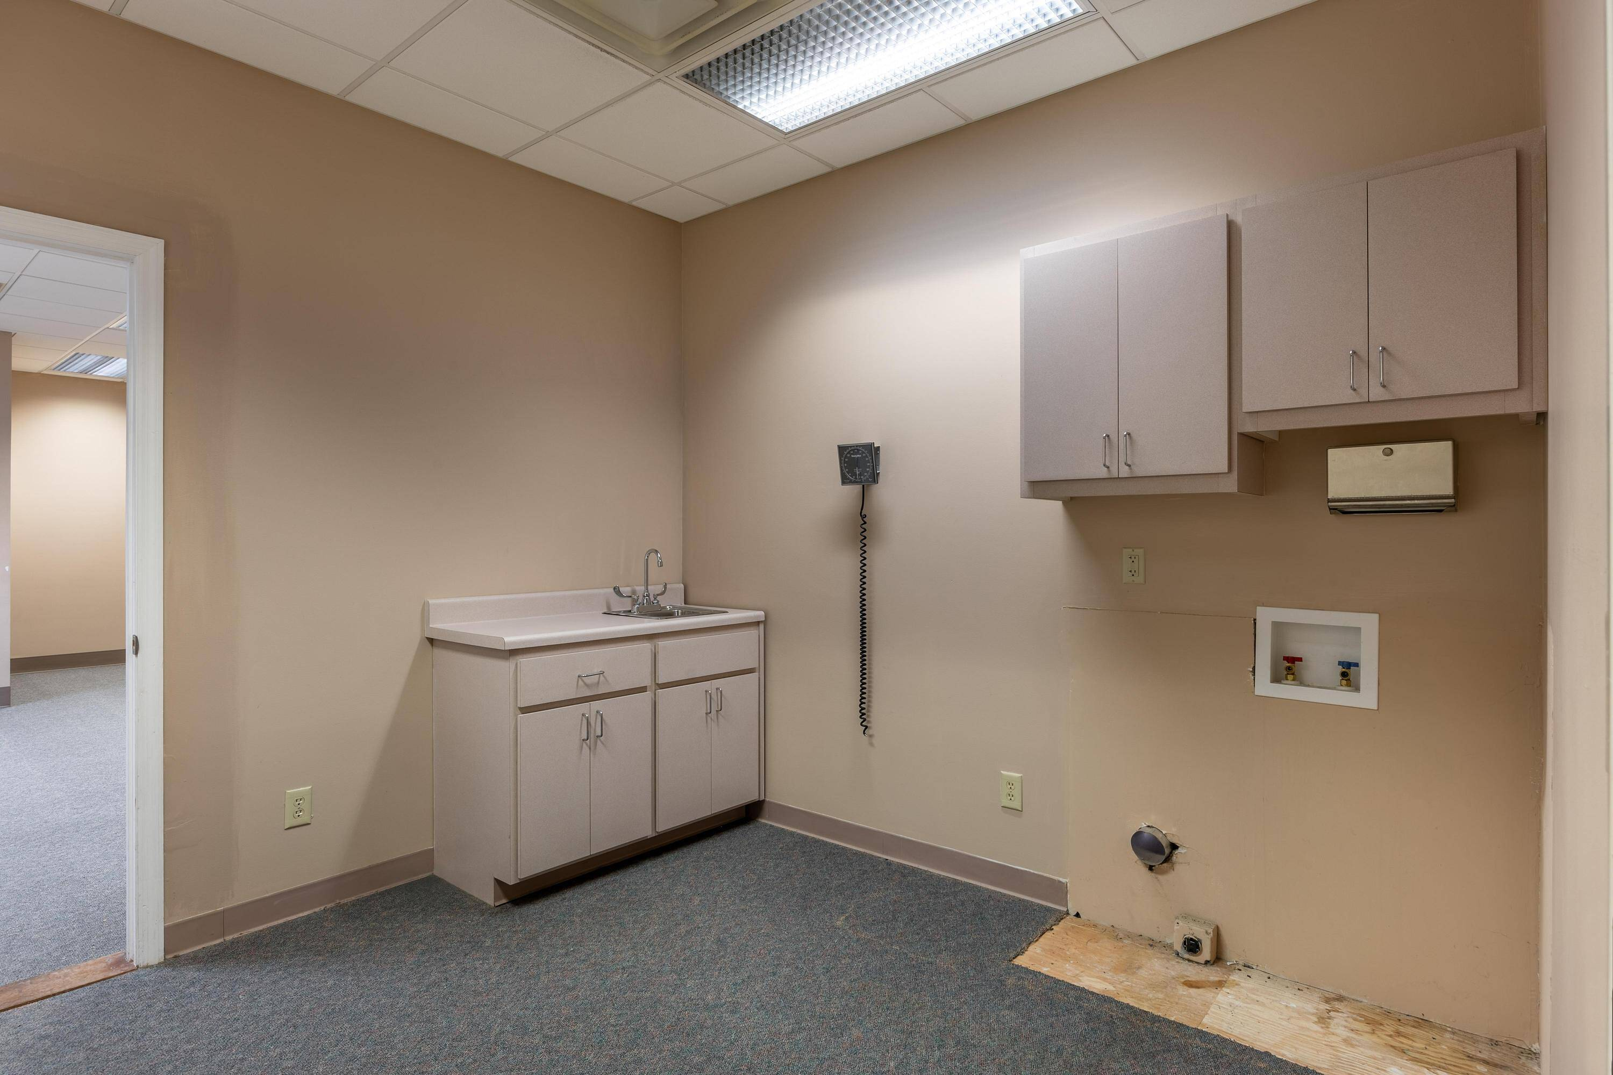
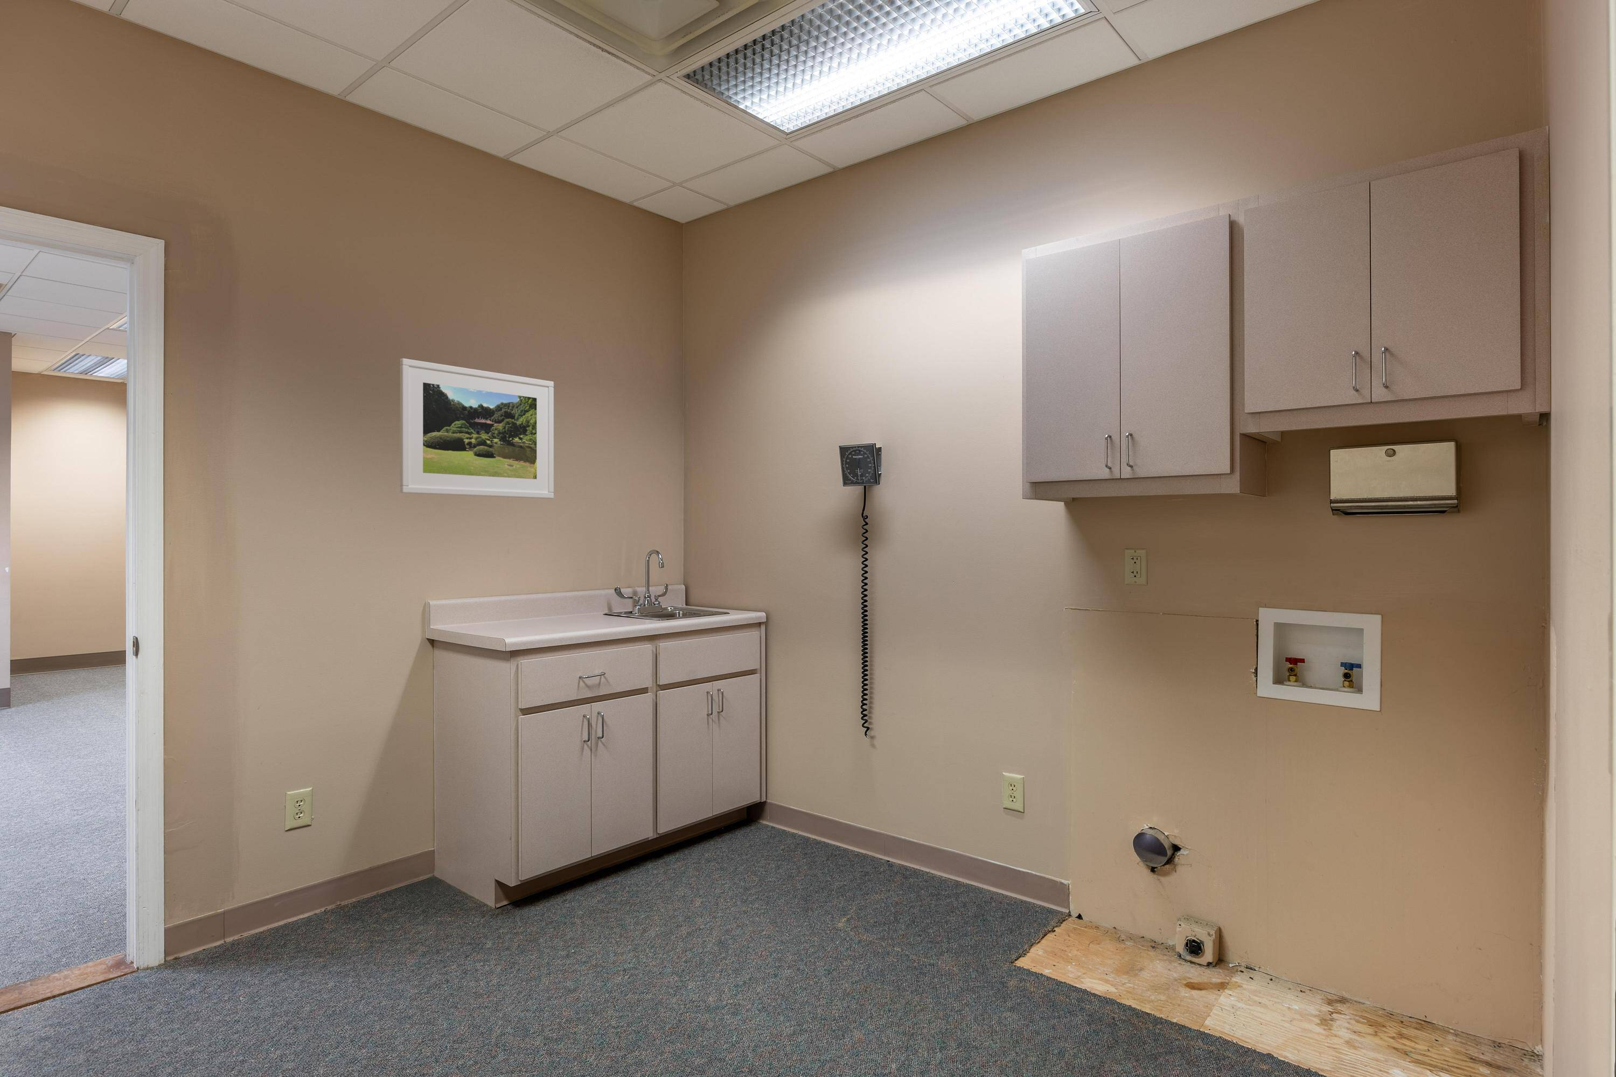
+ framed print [399,357,554,499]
